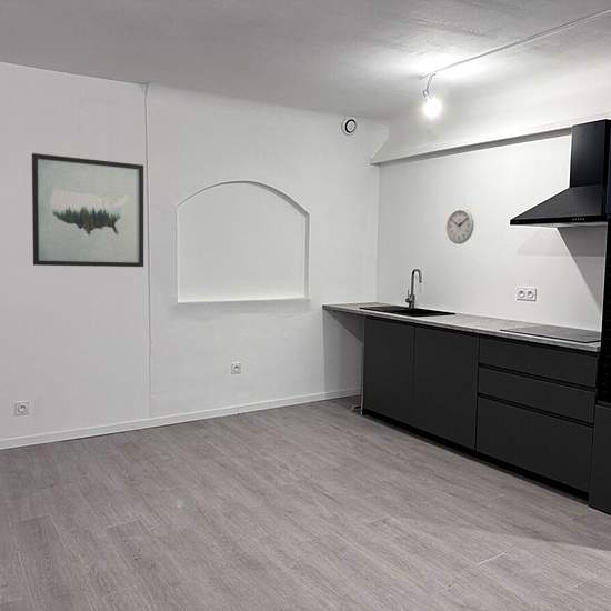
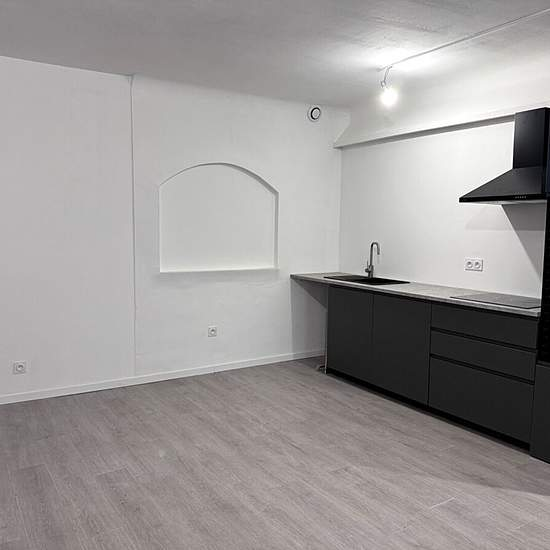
- wall art [31,152,144,268]
- wall clock [445,207,475,246]
